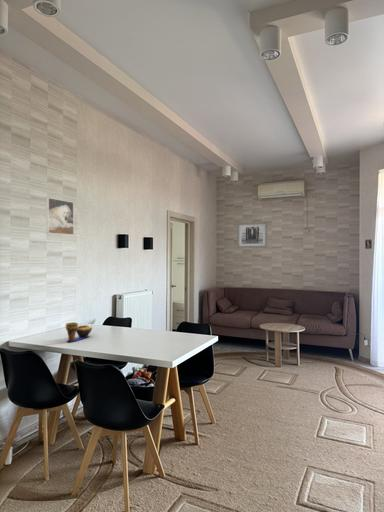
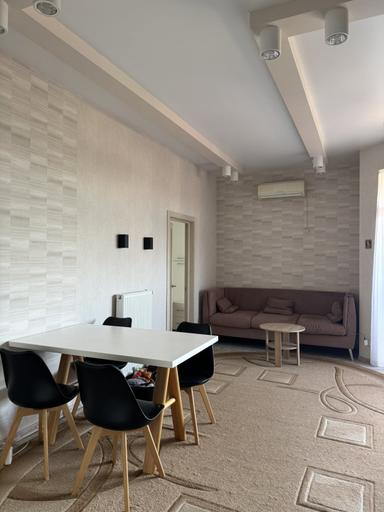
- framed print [45,197,75,236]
- wall art [236,221,268,249]
- decorative bowl [65,321,93,343]
